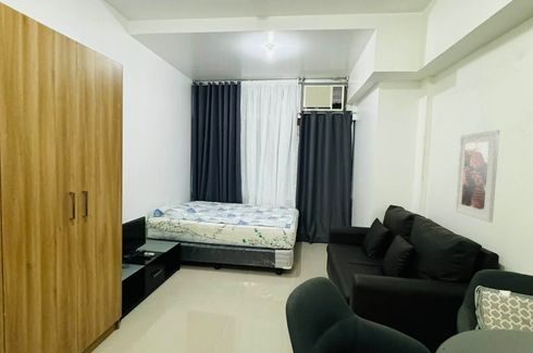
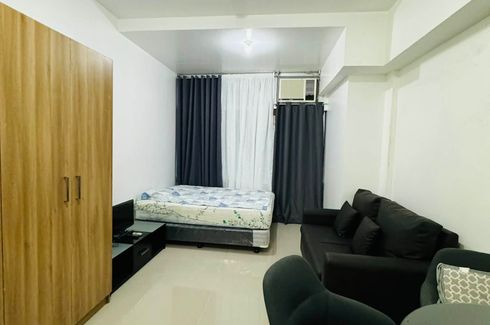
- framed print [455,129,500,224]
